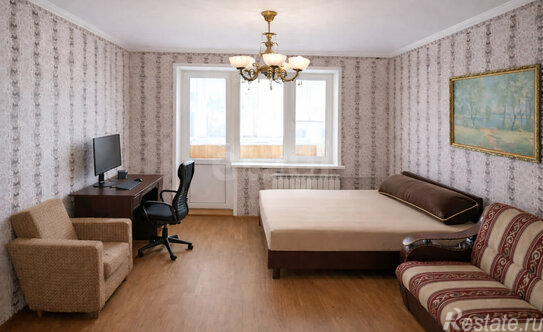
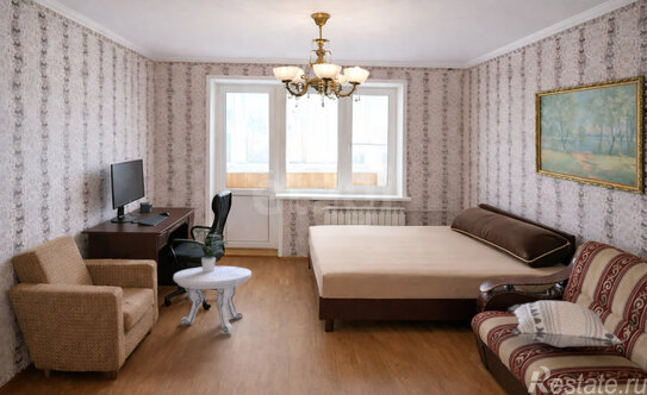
+ potted plant [186,227,230,272]
+ side table [172,265,253,334]
+ decorative pillow [506,300,623,349]
